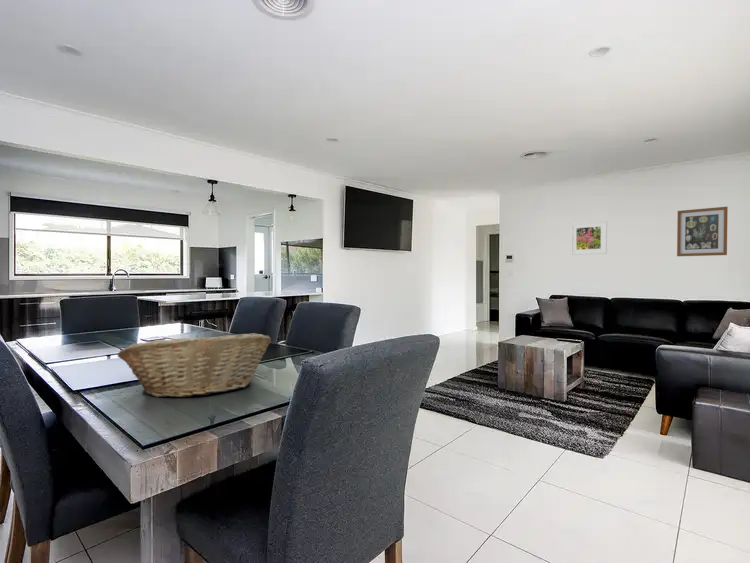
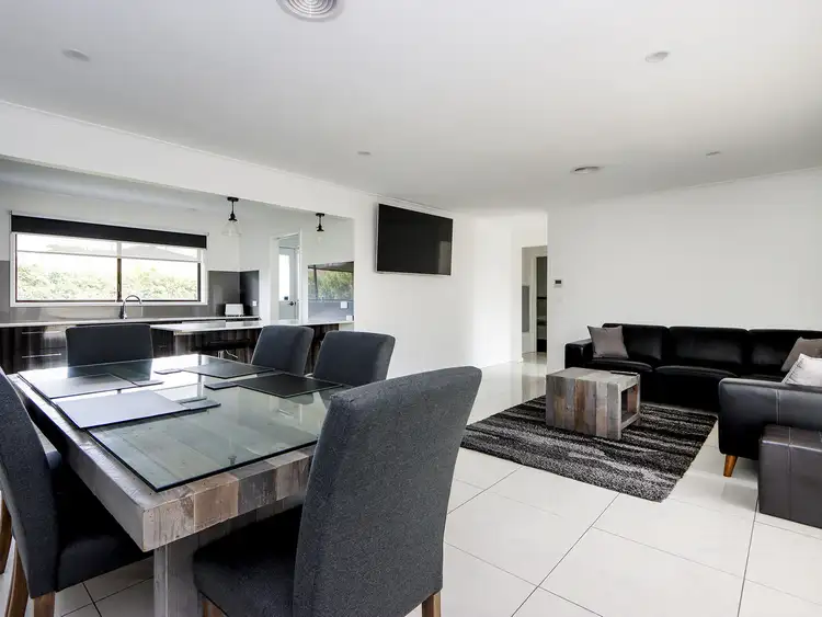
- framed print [570,220,608,256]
- fruit basket [117,332,272,398]
- wall art [676,206,729,257]
